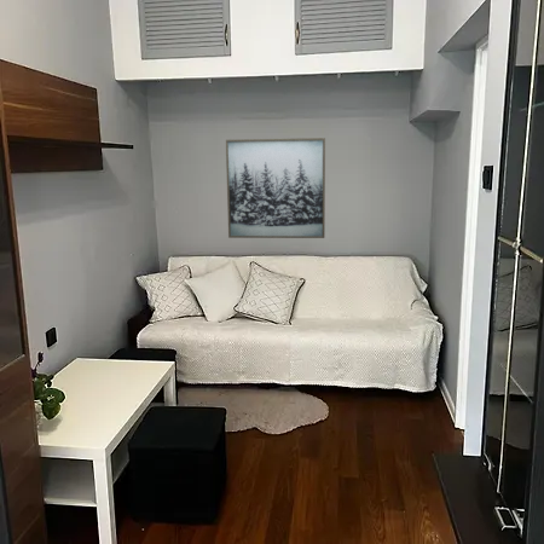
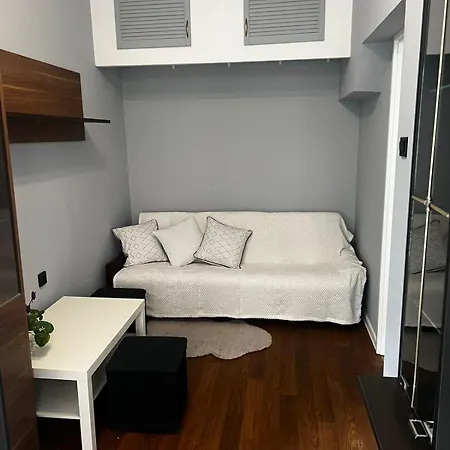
- wall art [225,137,326,239]
